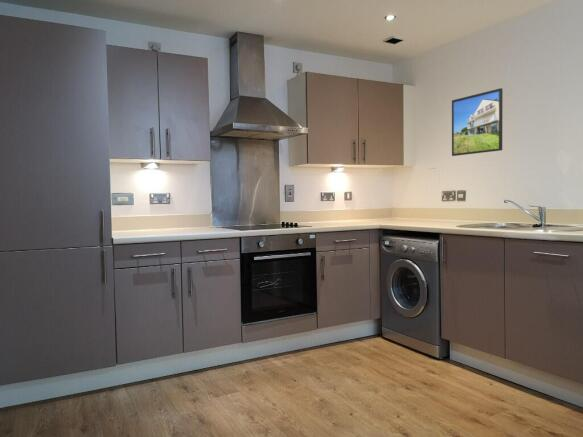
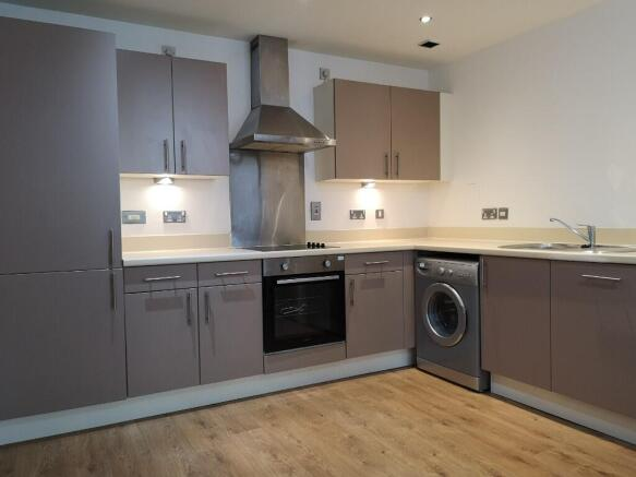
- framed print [451,87,504,157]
